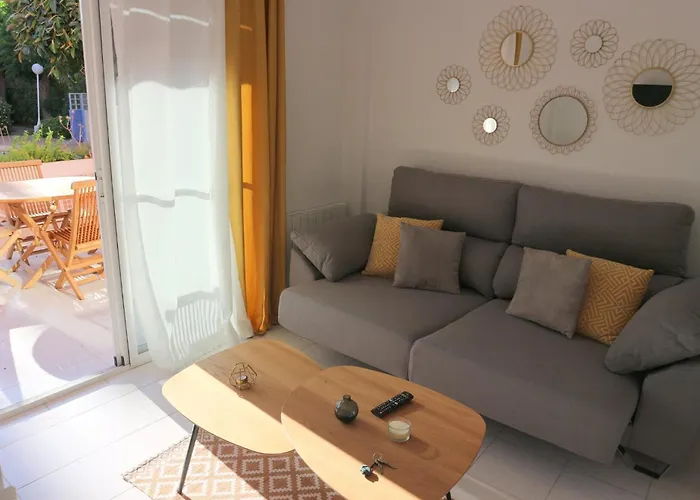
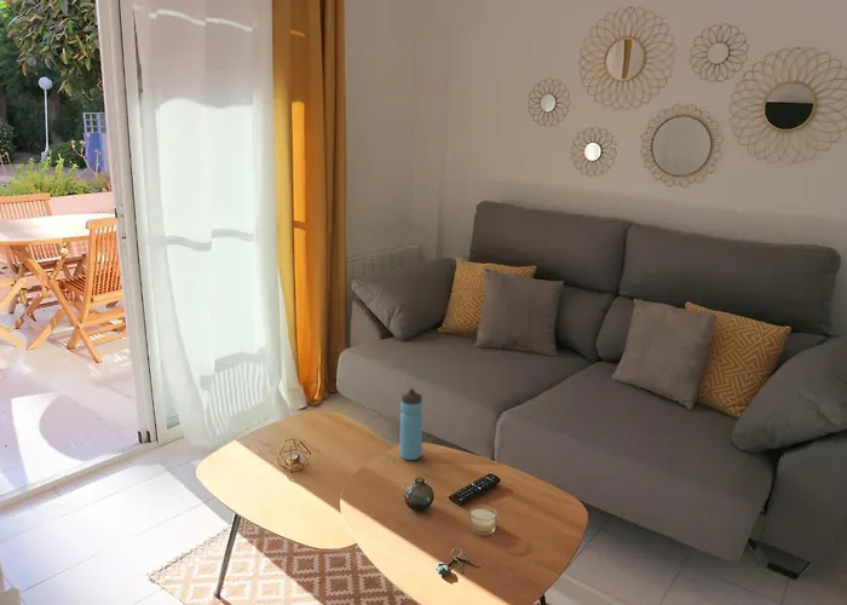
+ water bottle [399,387,424,461]
